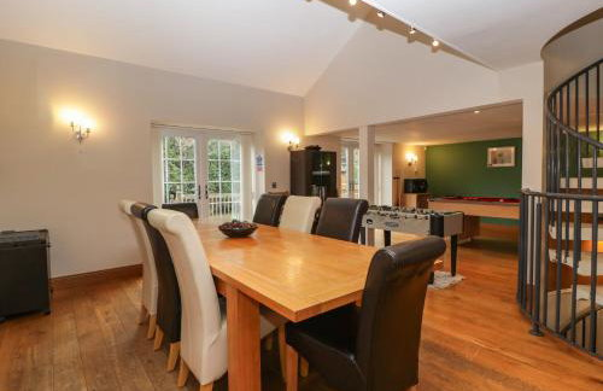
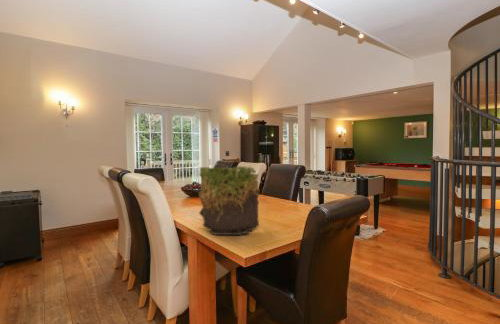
+ plant [198,166,260,236]
